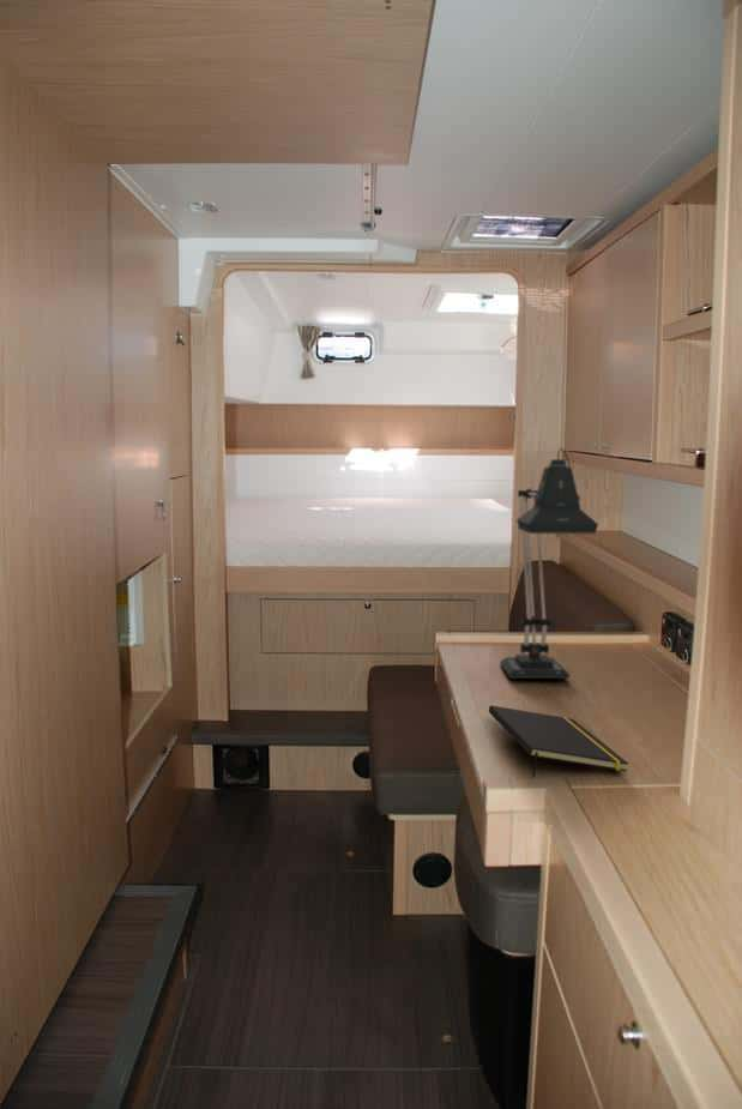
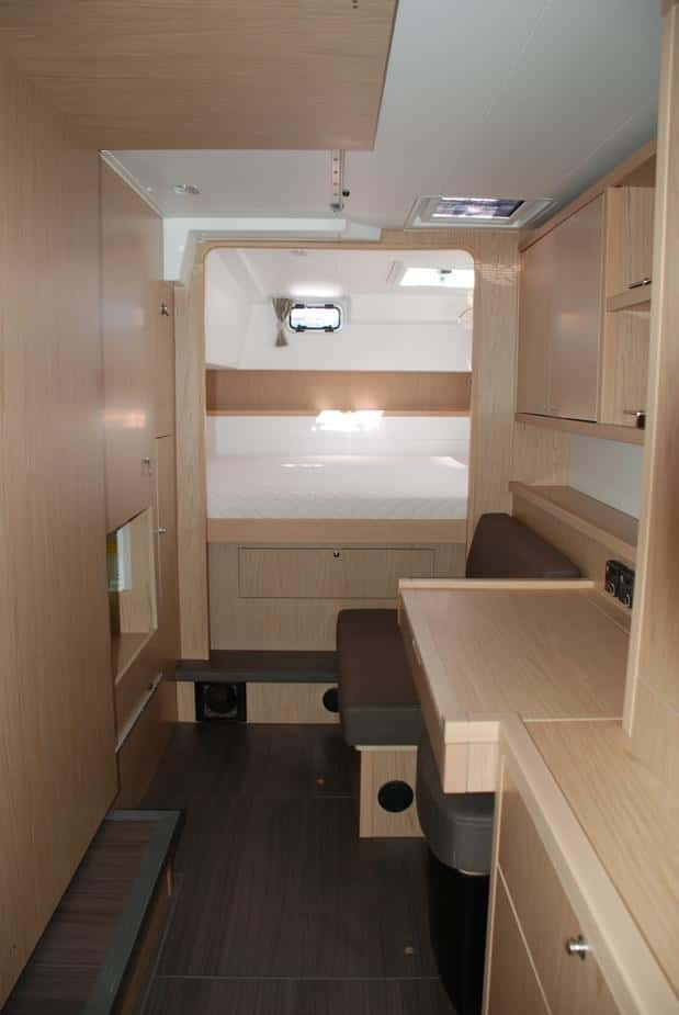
- desk lamp [499,447,599,681]
- notepad [488,704,629,779]
